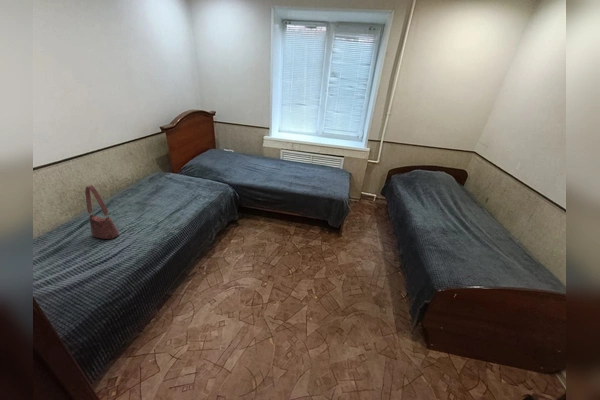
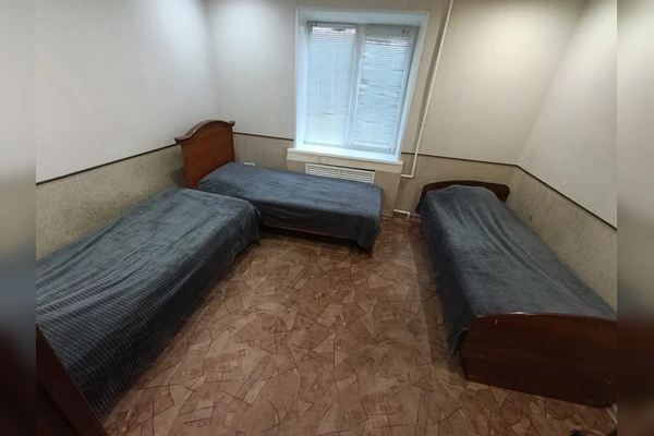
- shoulder bag [84,184,120,240]
